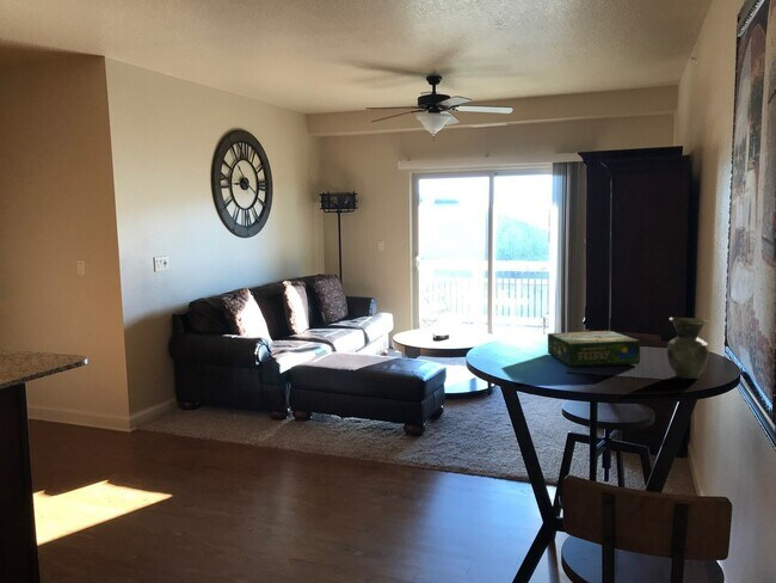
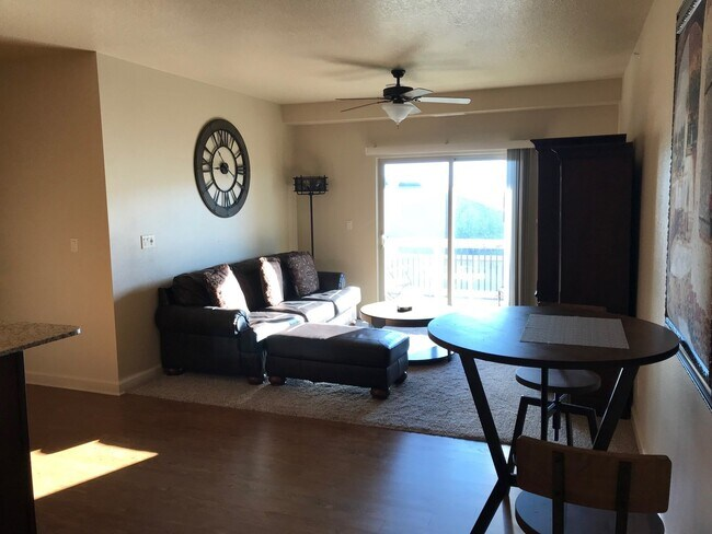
- board game [547,330,641,367]
- vase [666,317,710,380]
